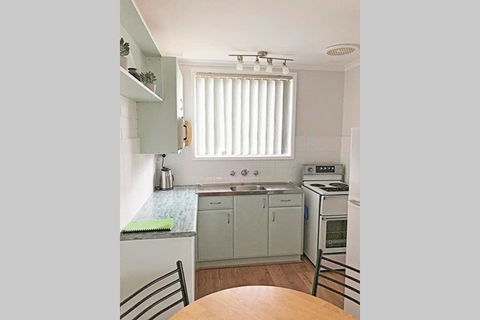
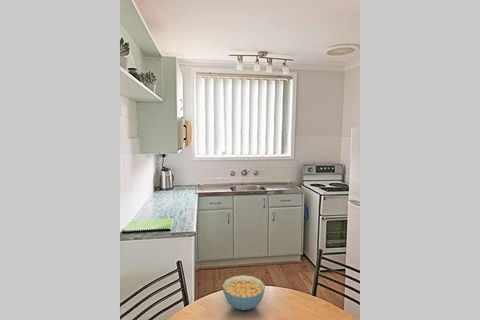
+ cereal bowl [222,274,266,311]
